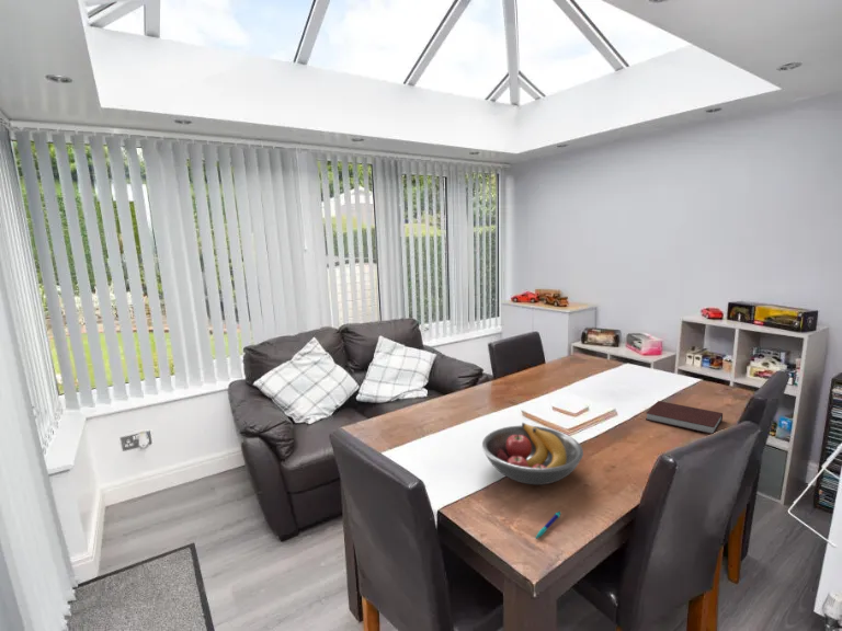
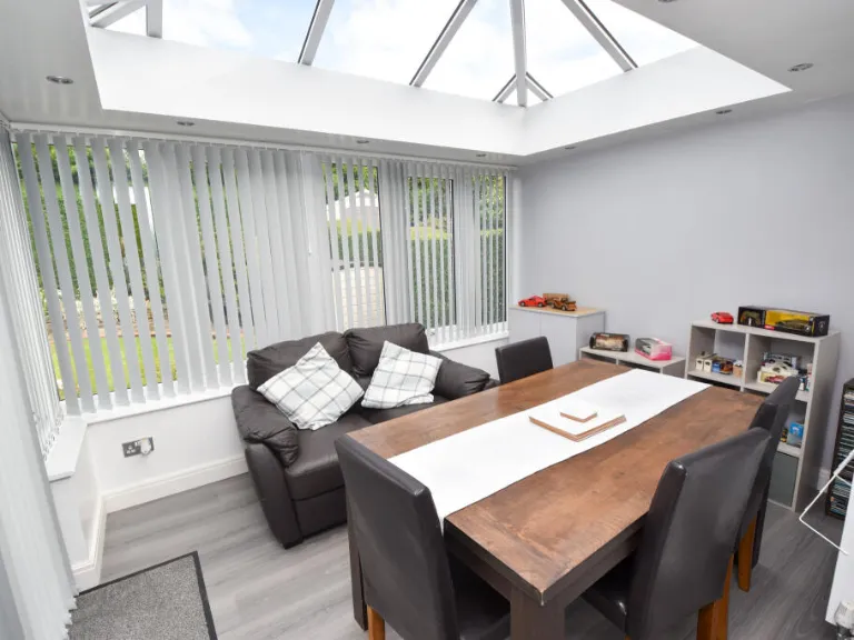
- fruit bowl [481,422,584,485]
- notebook [645,400,724,435]
- pen [534,510,562,540]
